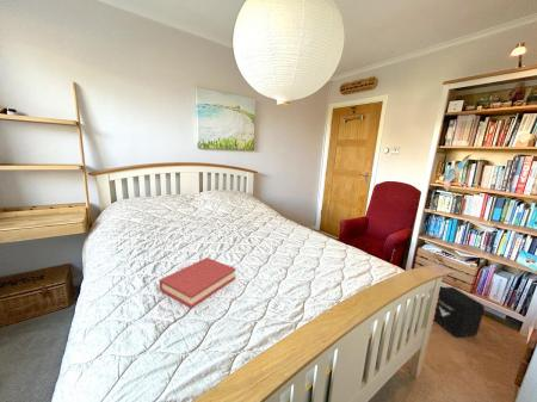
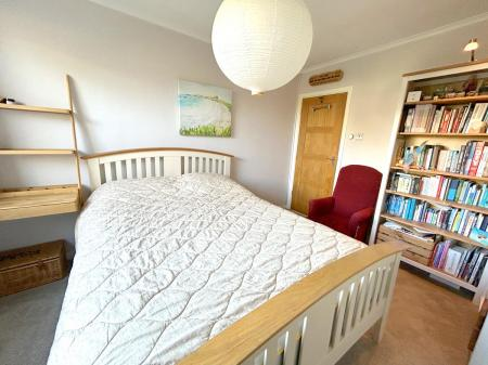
- air purifier [433,286,486,338]
- hardback book [159,256,236,309]
